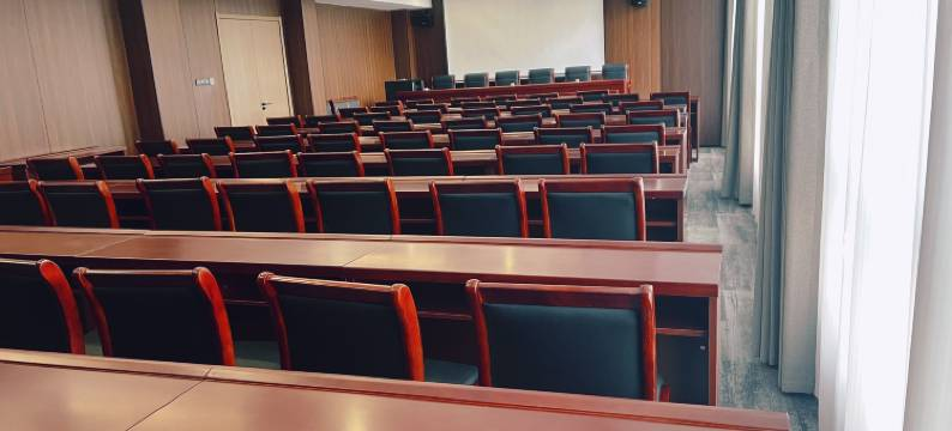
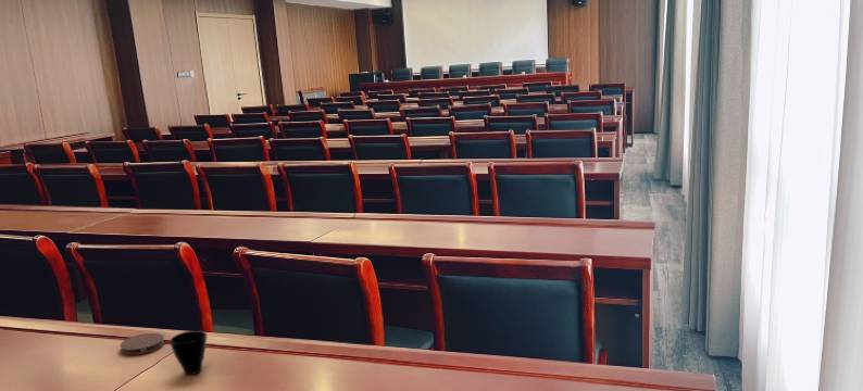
+ coaster [120,332,165,356]
+ cup [170,329,208,376]
